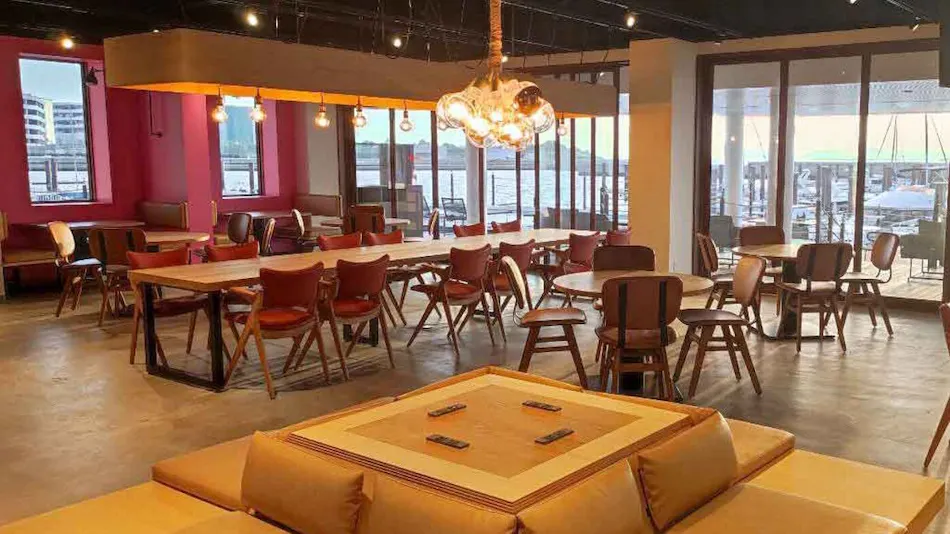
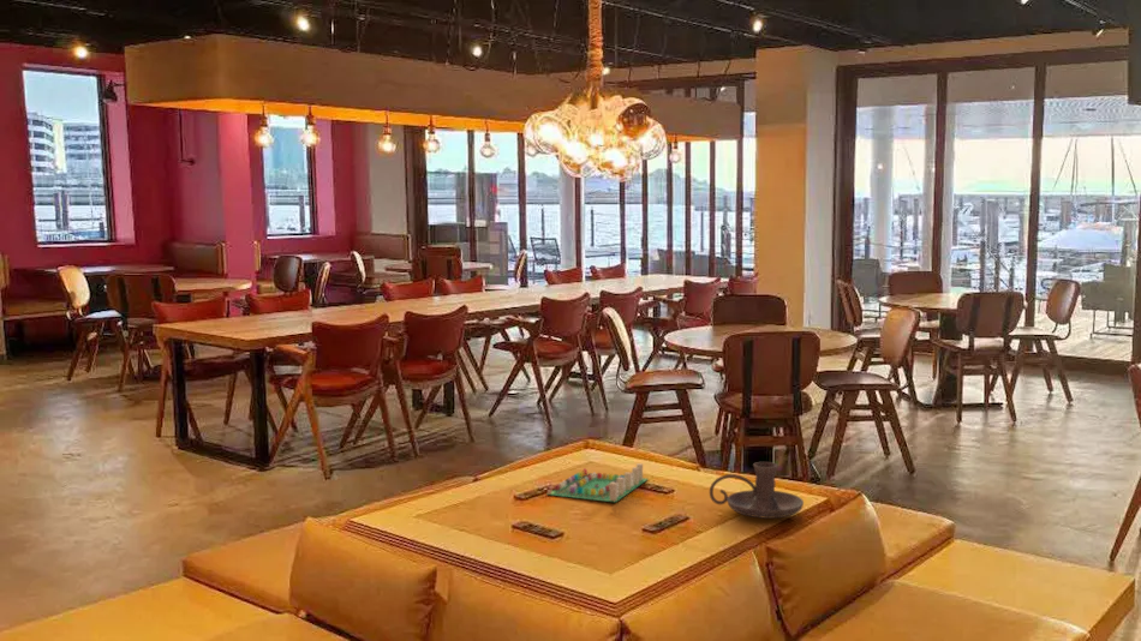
+ candle holder [709,461,805,520]
+ board game [546,462,649,503]
